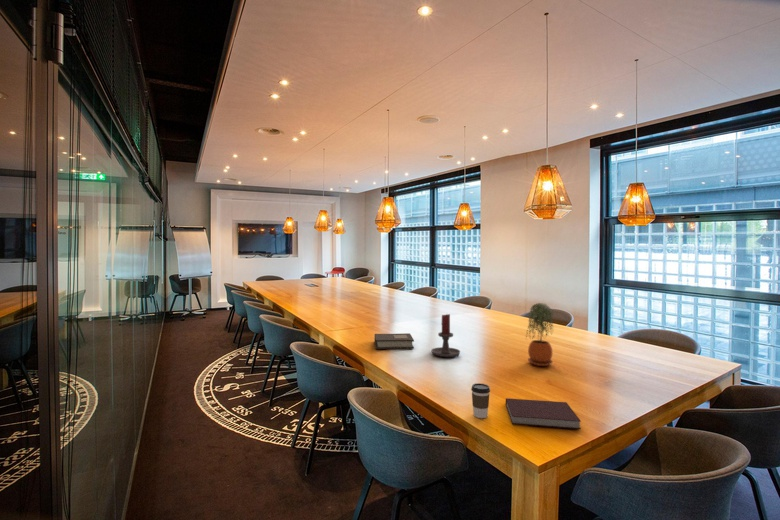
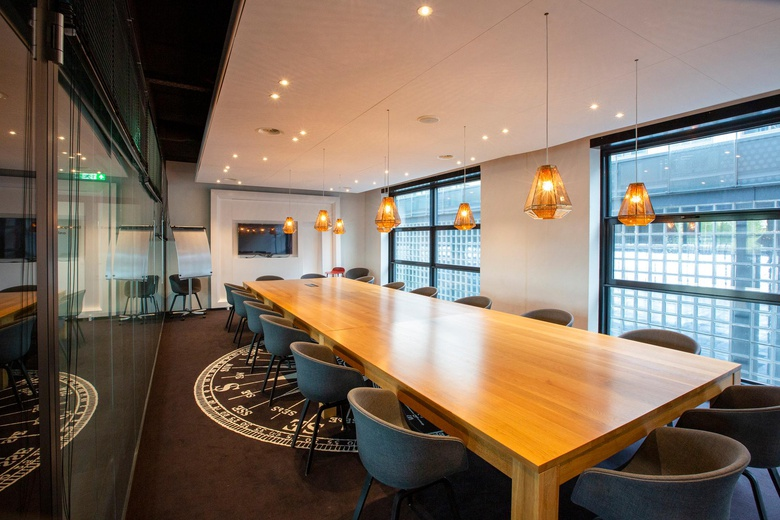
- candle holder [430,313,461,358]
- potted plant [525,302,555,367]
- book [374,332,415,350]
- notebook [505,397,582,430]
- coffee cup [470,382,491,419]
